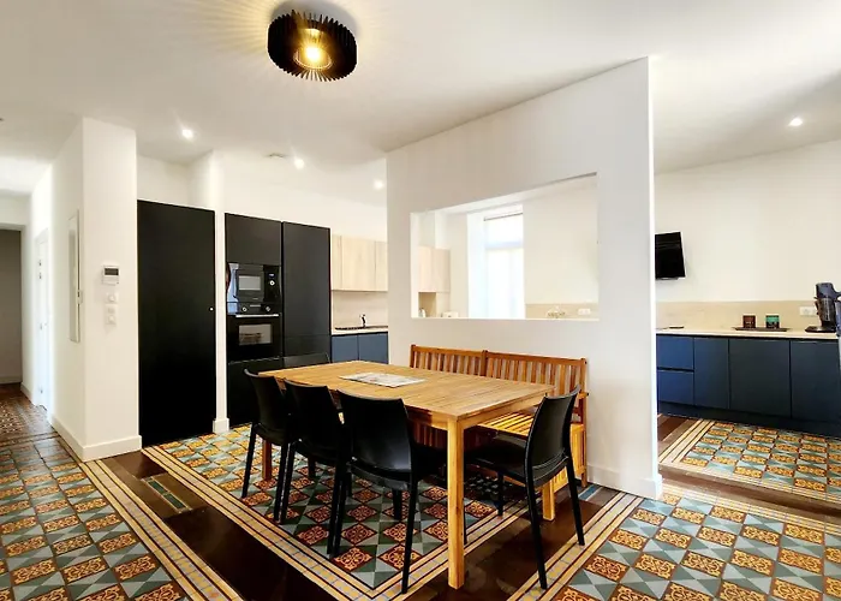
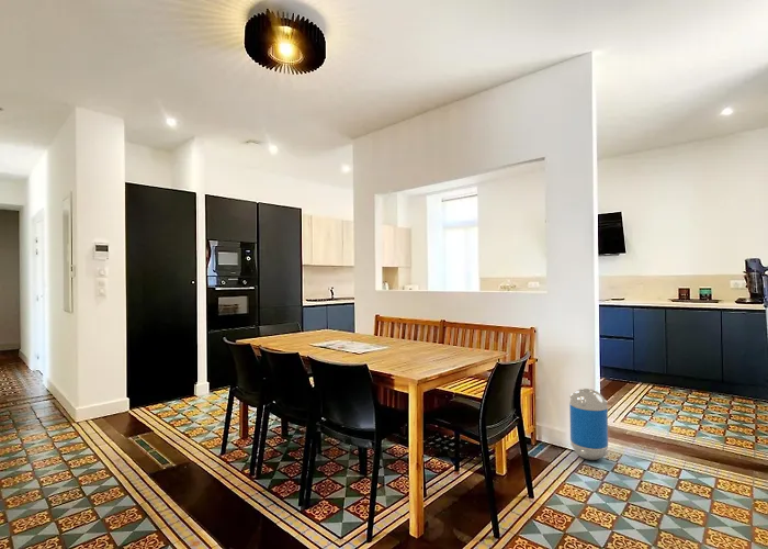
+ trash can [568,388,609,461]
